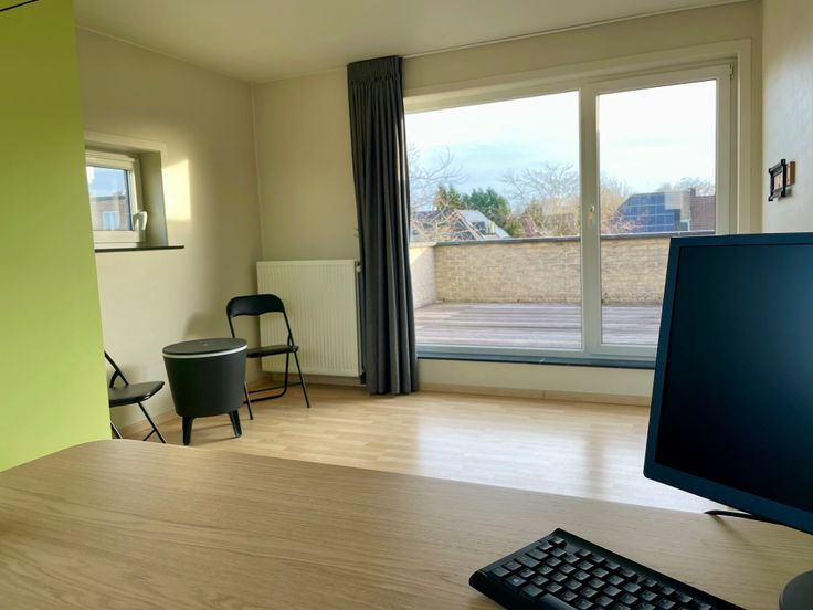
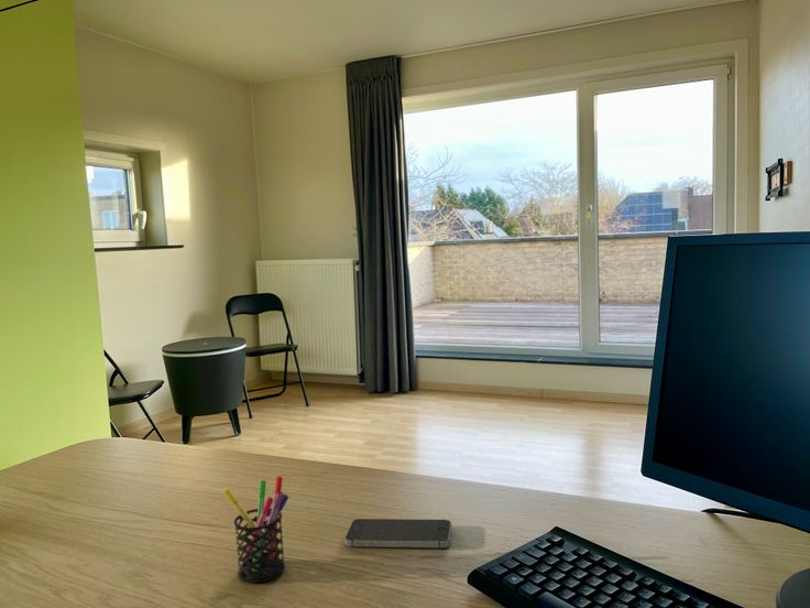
+ pen holder [222,475,289,584]
+ smartphone [343,518,452,549]
